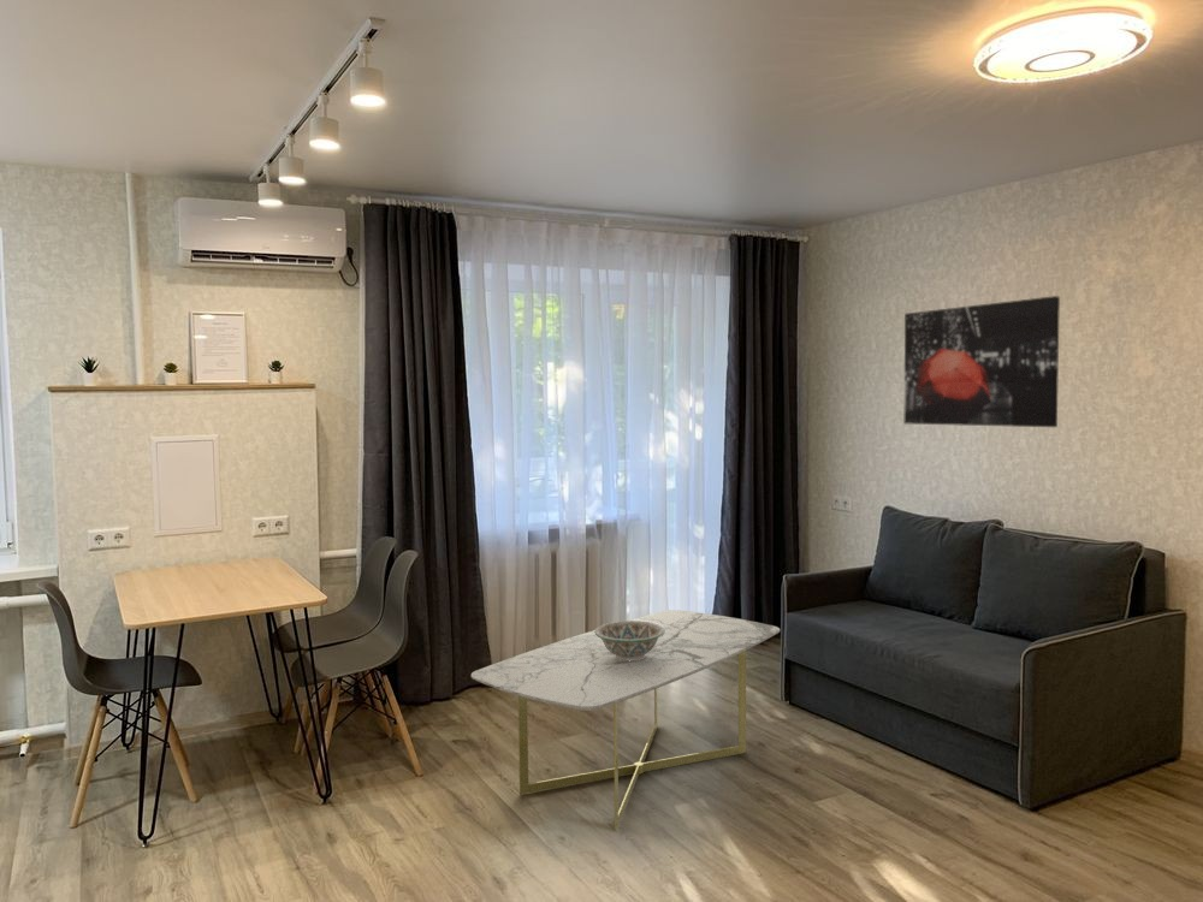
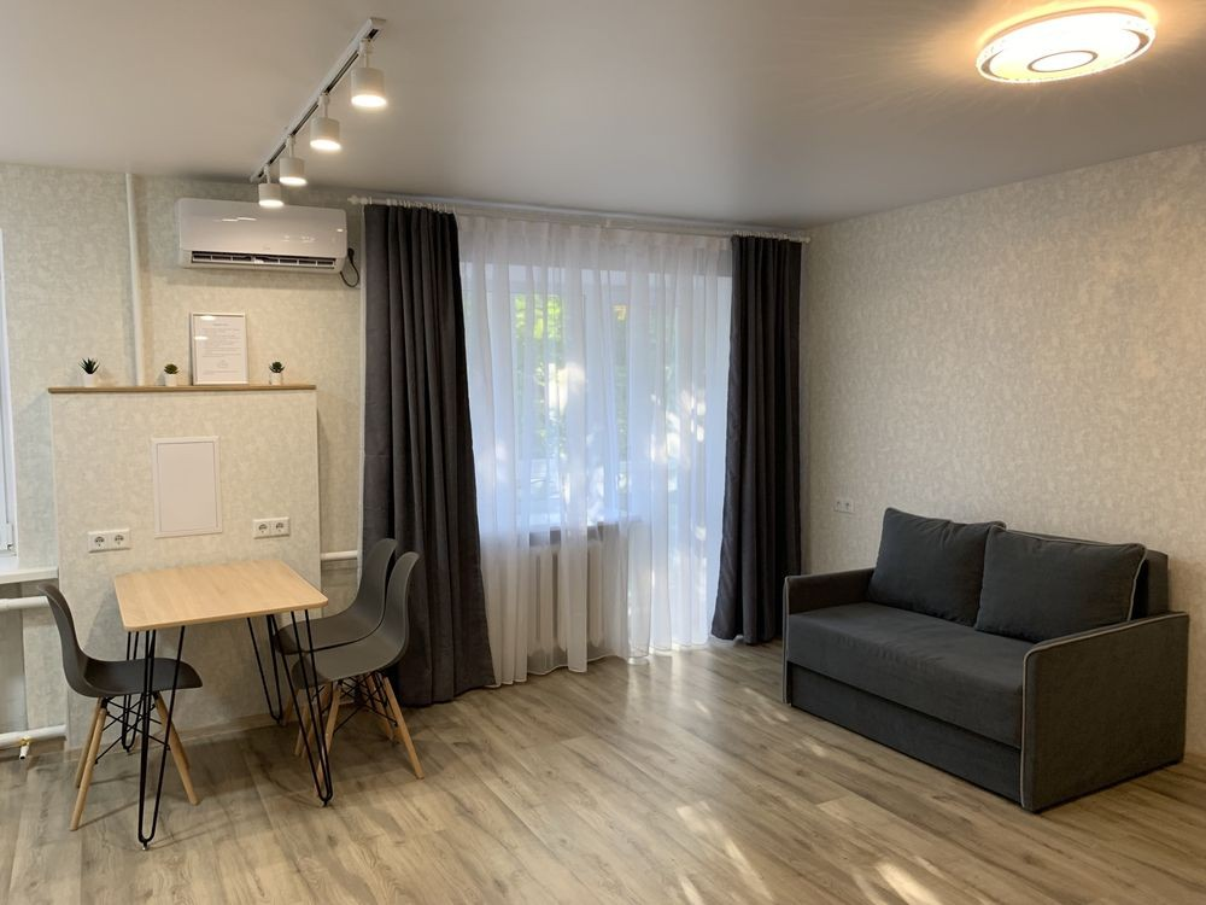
- wall art [902,295,1061,428]
- decorative bowl [594,619,665,661]
- coffee table [470,609,781,831]
